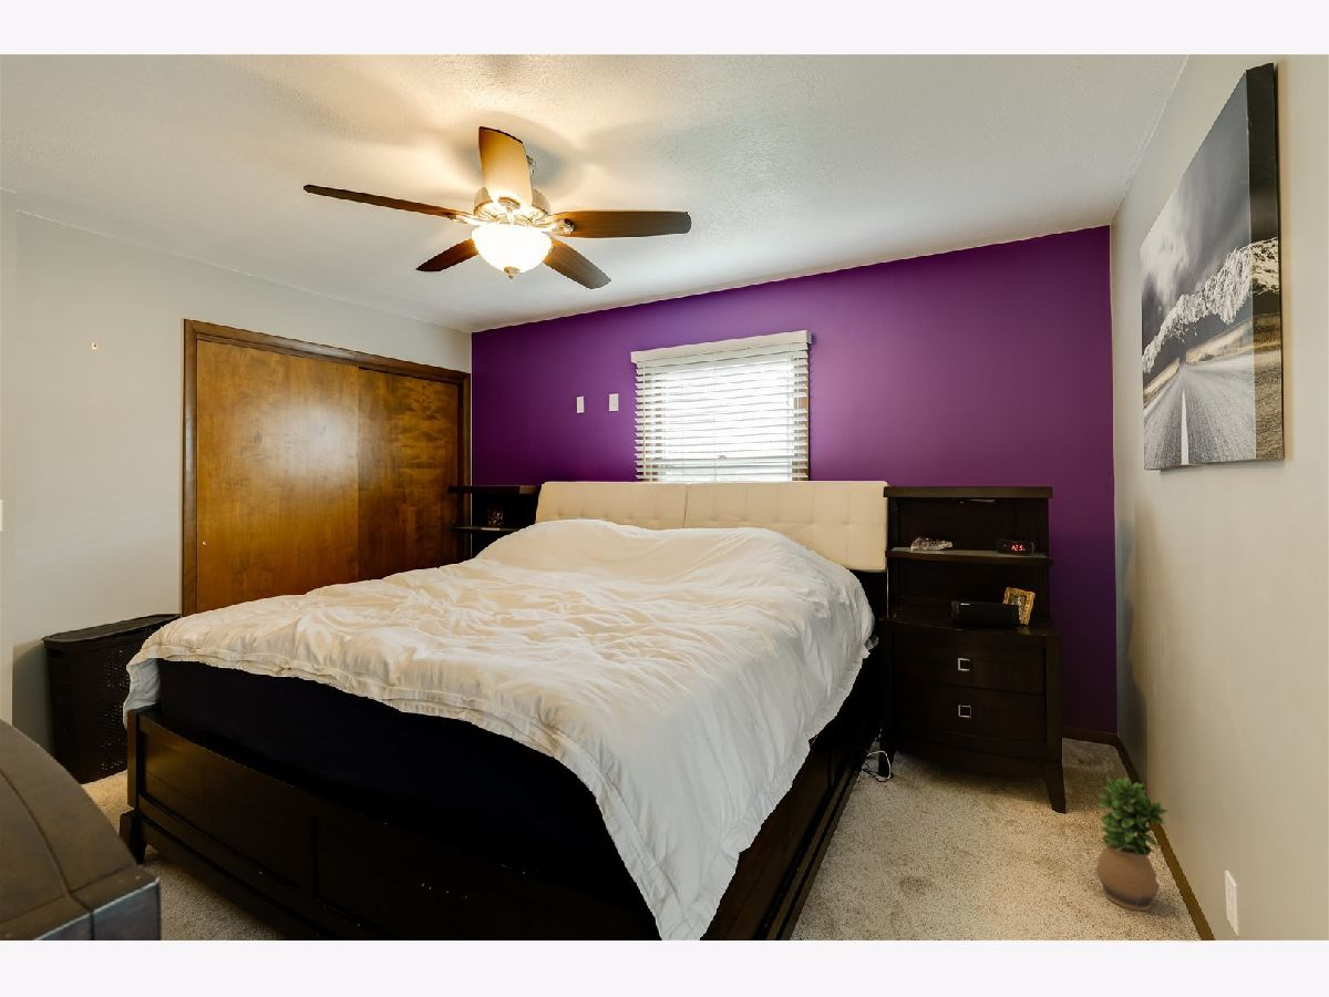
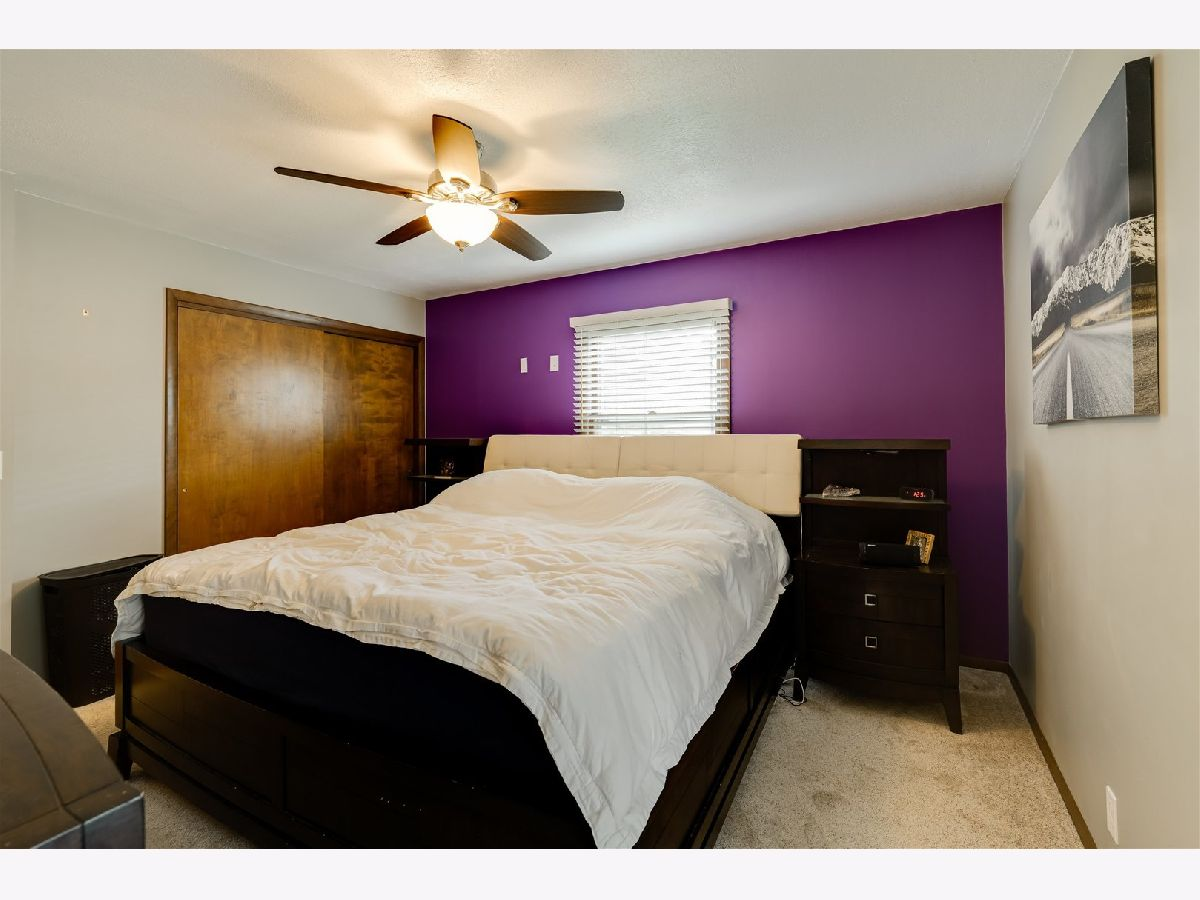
- potted plant [1094,777,1168,912]
